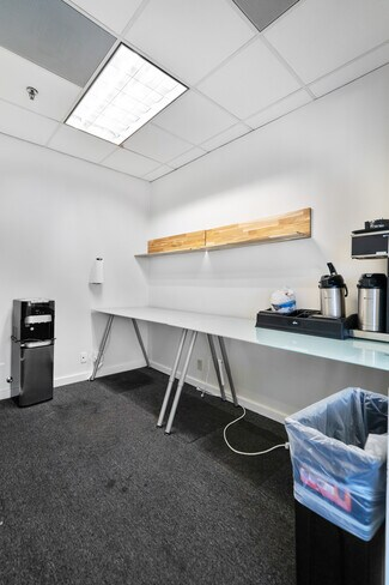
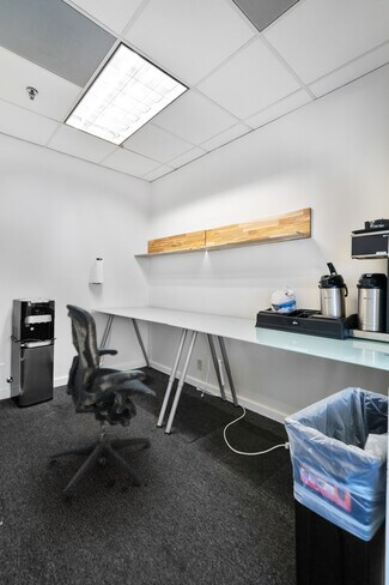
+ office chair [48,303,158,502]
